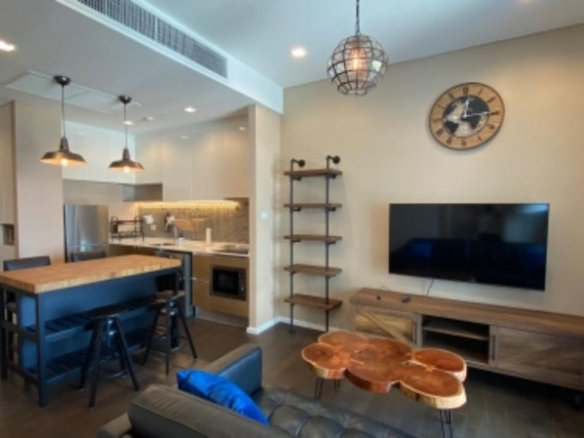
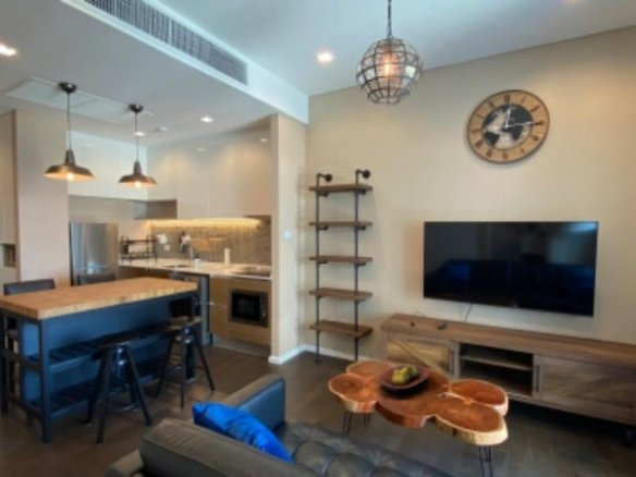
+ fruit bowl [376,363,430,394]
